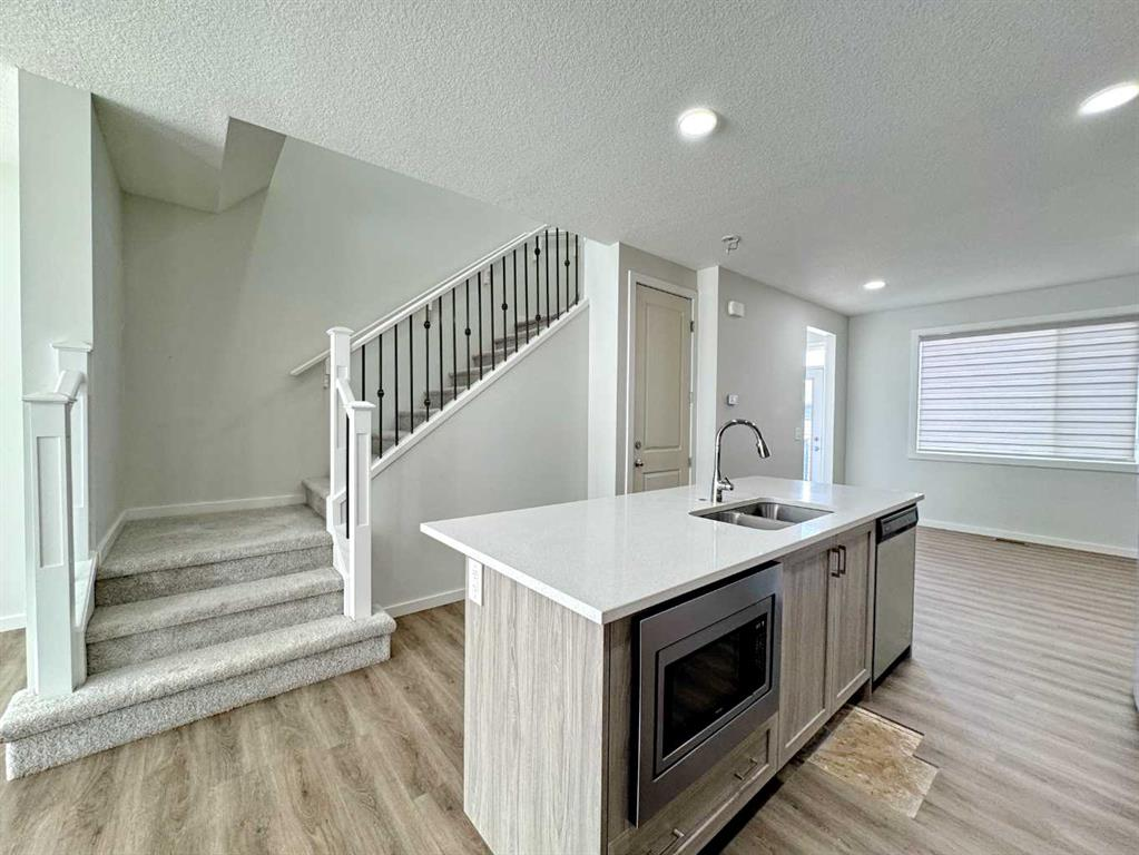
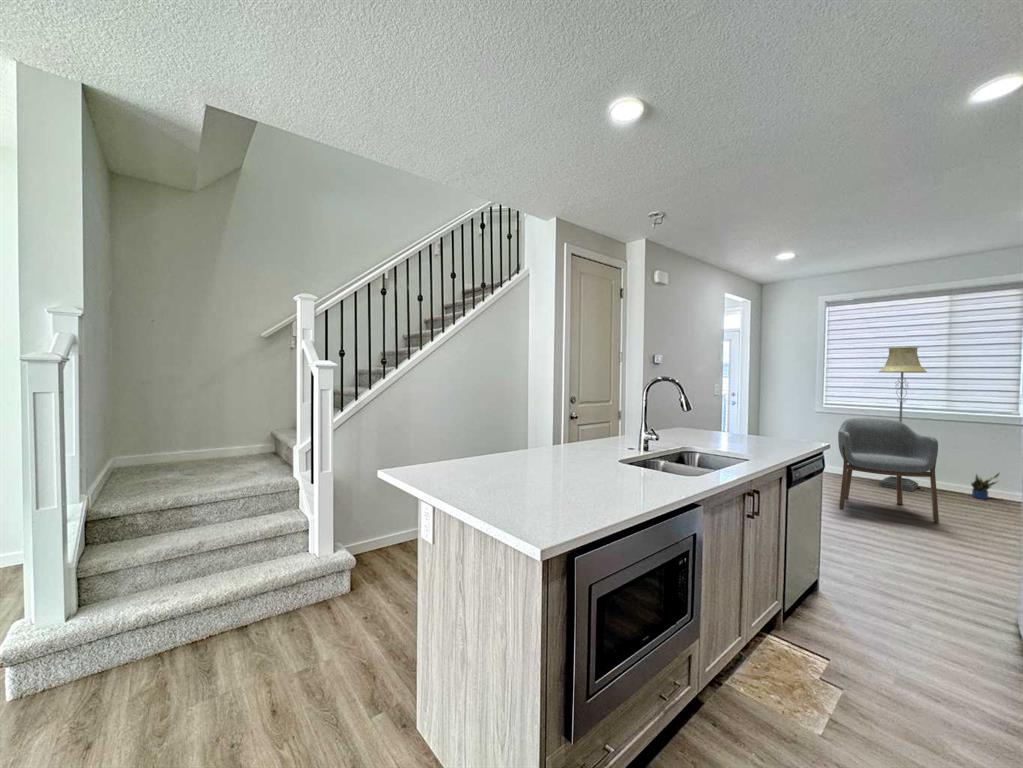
+ armchair [837,417,940,523]
+ floor lamp [878,346,928,492]
+ potted plant [970,471,1001,500]
